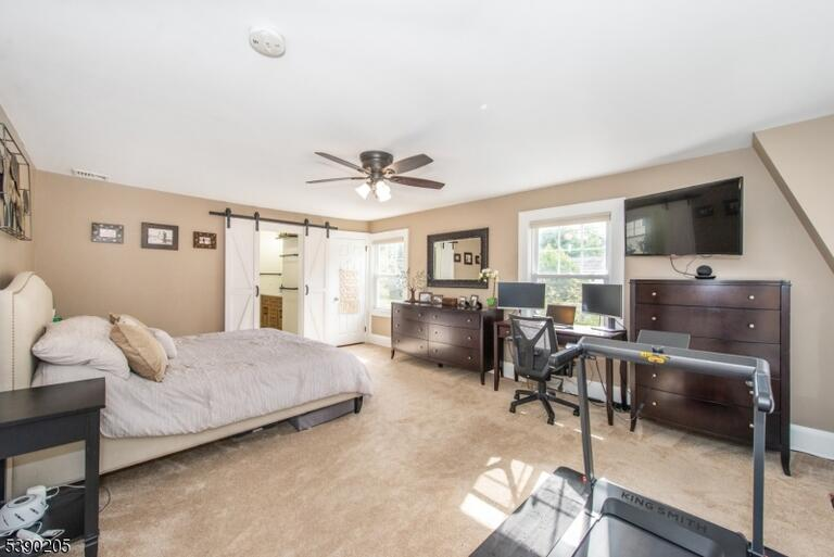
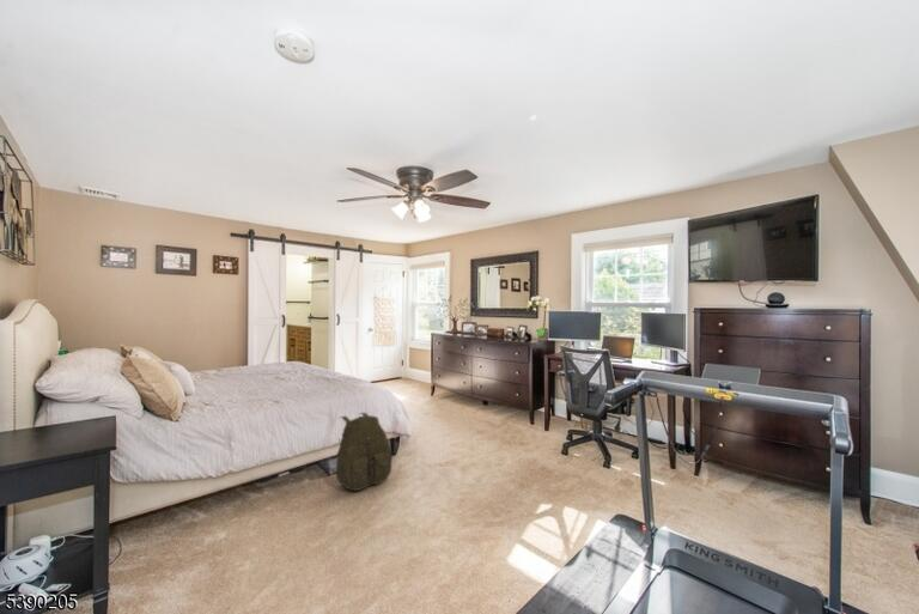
+ backpack [335,412,394,492]
